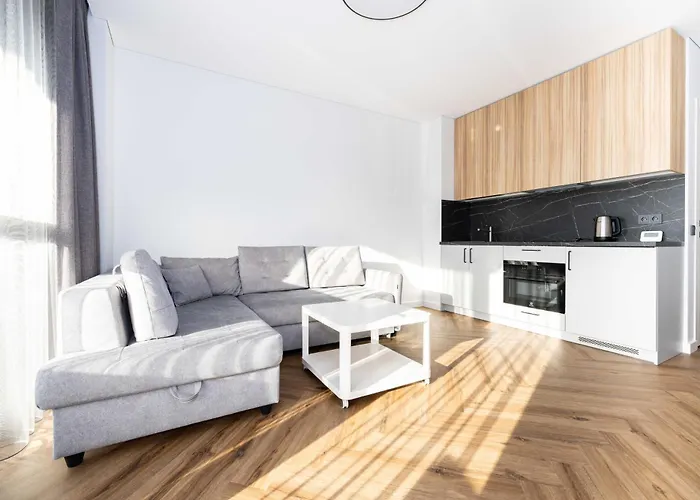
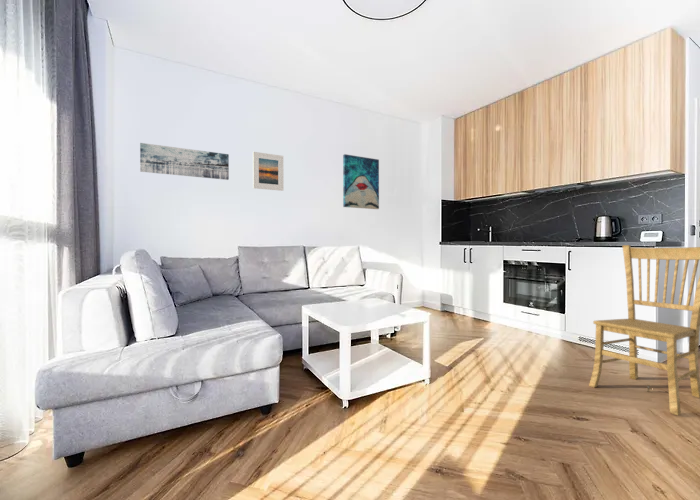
+ dining chair [588,244,700,416]
+ wall art [342,153,380,210]
+ wall art [139,142,230,181]
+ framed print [252,151,285,192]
